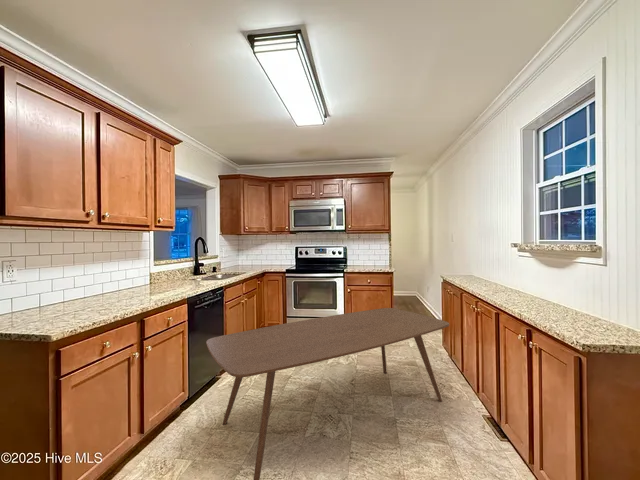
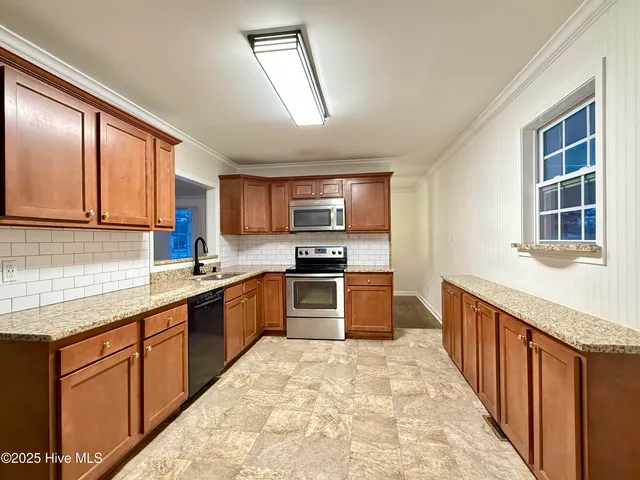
- dining table [205,307,450,480]
